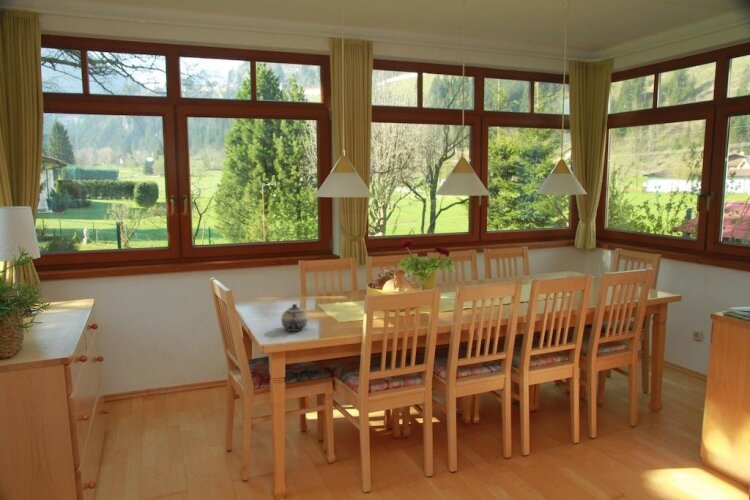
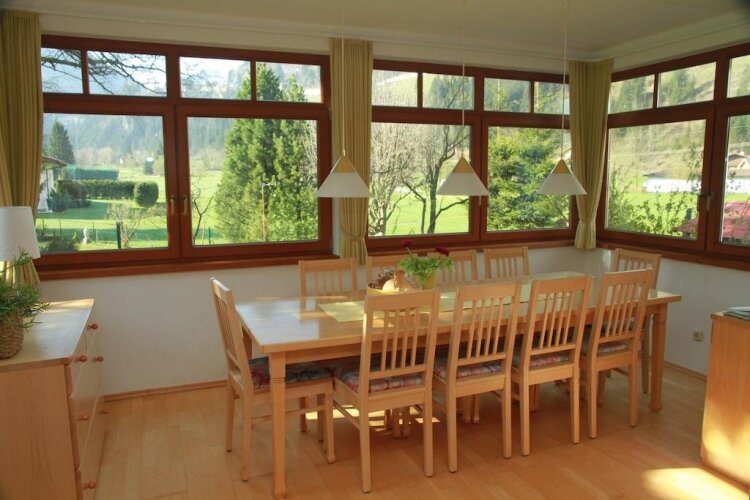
- teapot [280,303,308,332]
